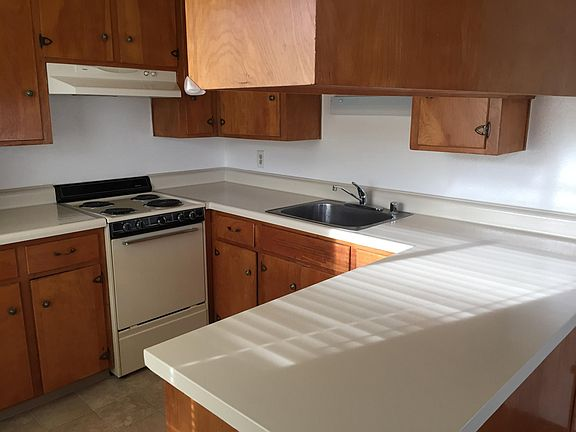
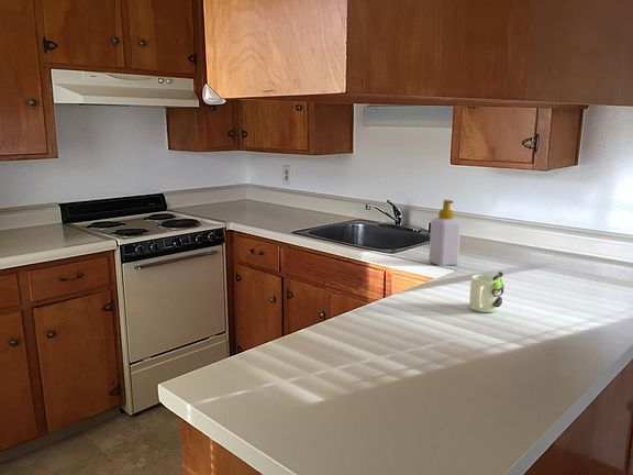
+ mug [468,270,504,313]
+ soap bottle [427,199,462,267]
